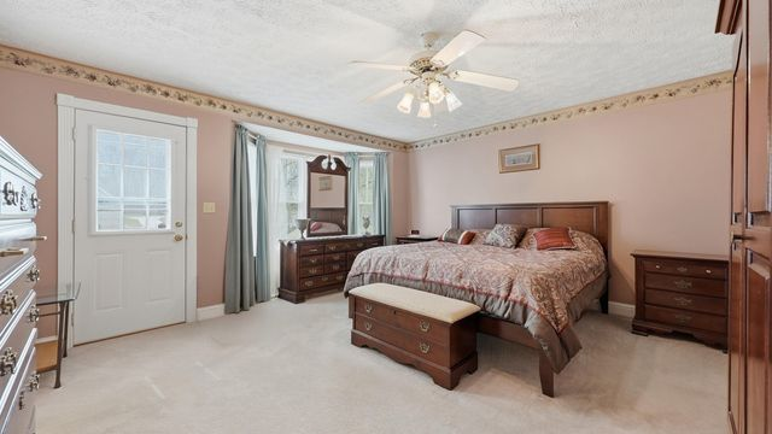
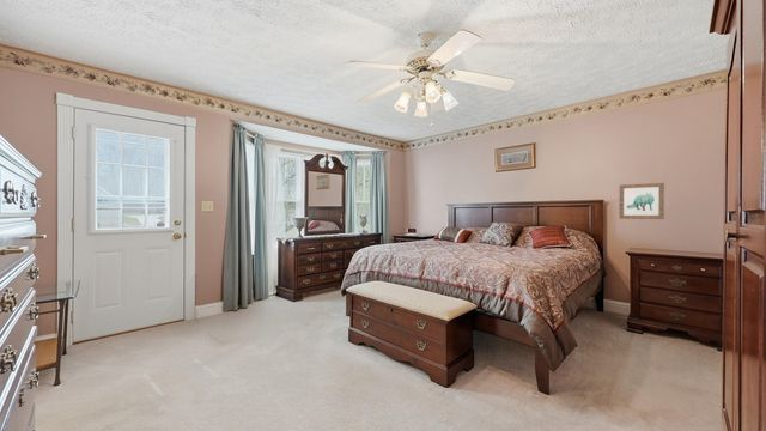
+ wall art [618,182,665,220]
